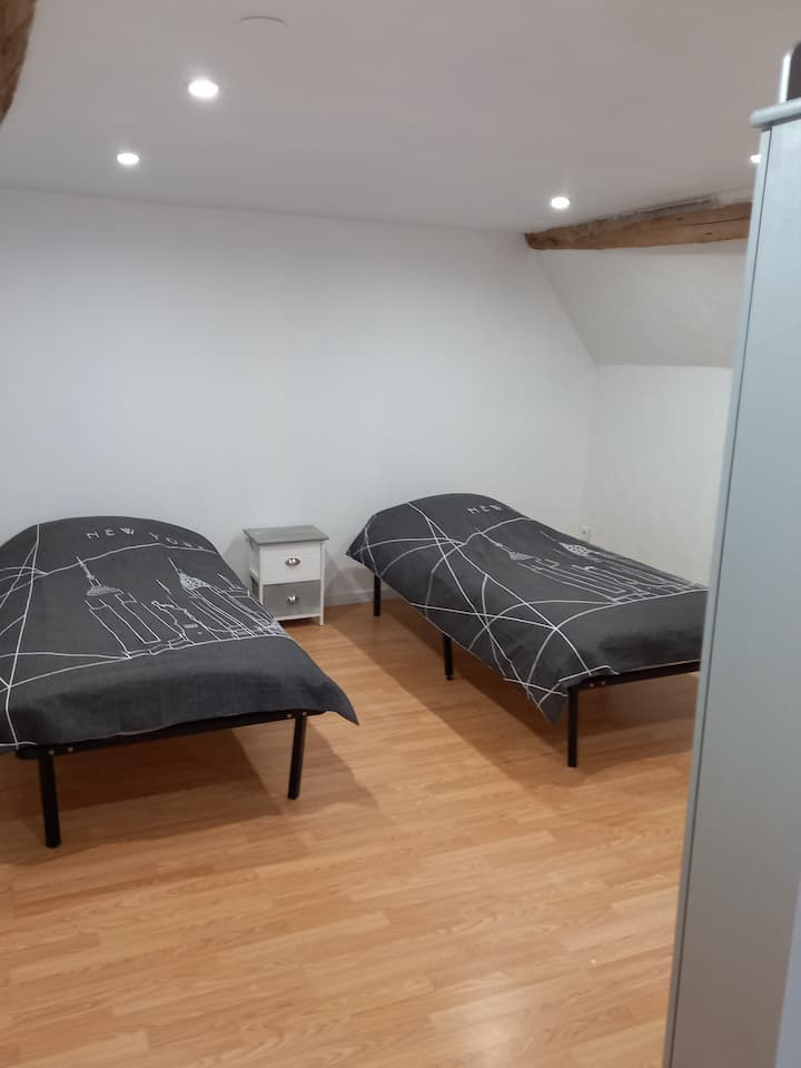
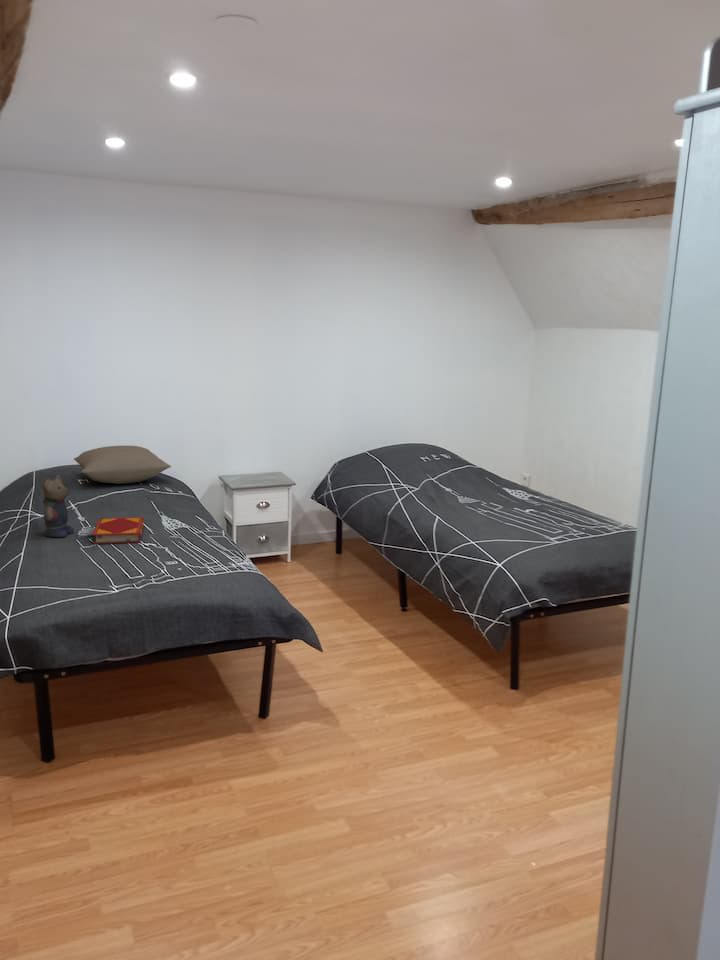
+ pillow [73,445,172,485]
+ teddy bear [40,474,75,538]
+ hardback book [91,516,145,545]
